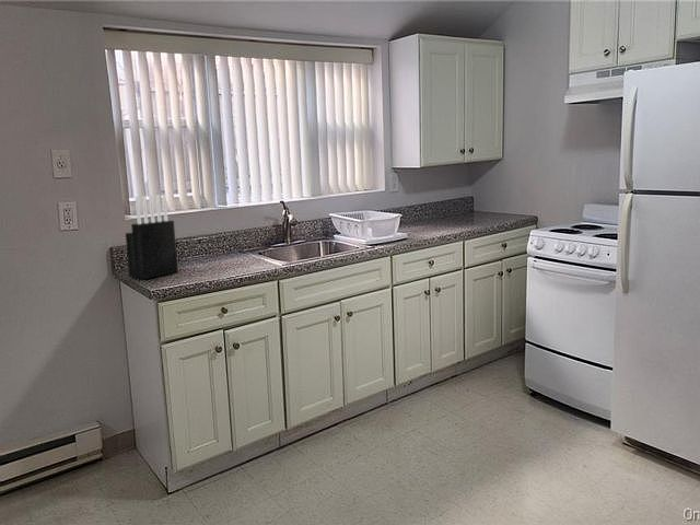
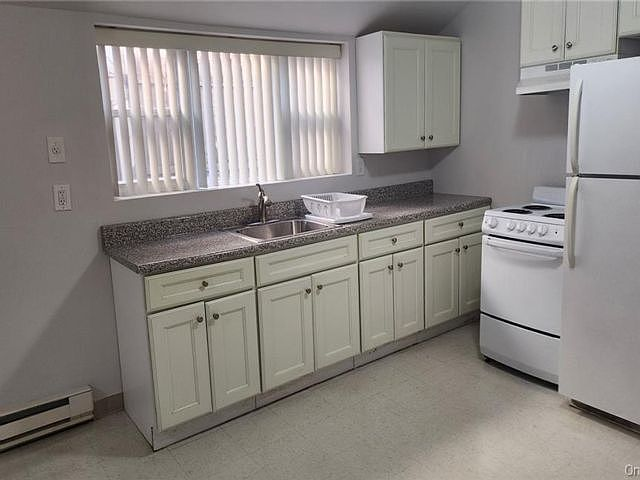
- knife block [125,194,179,280]
